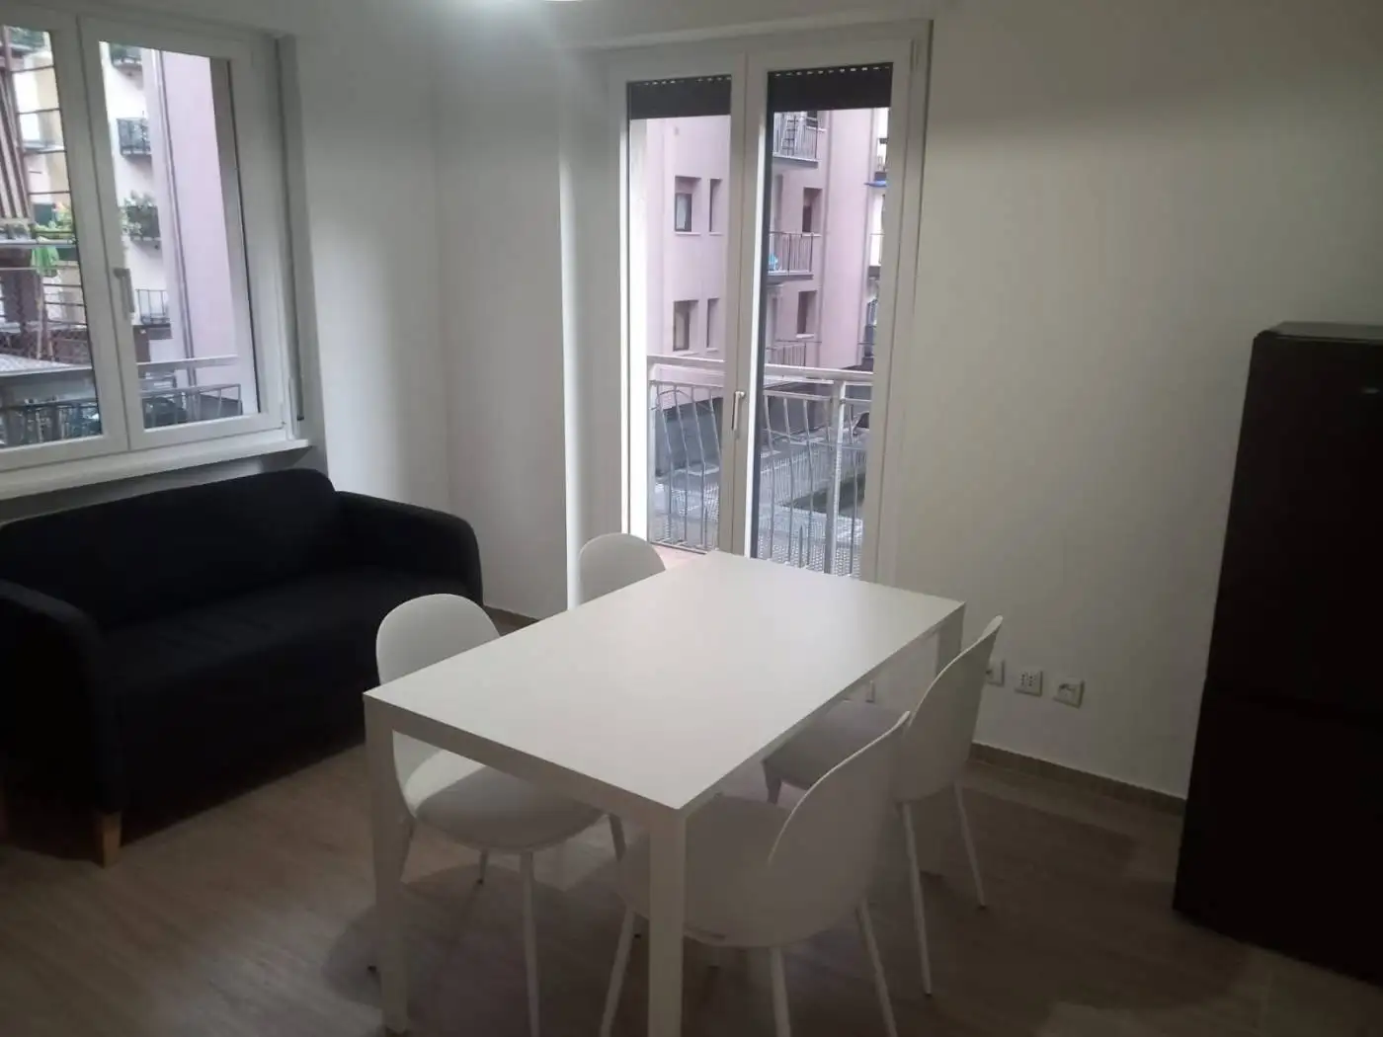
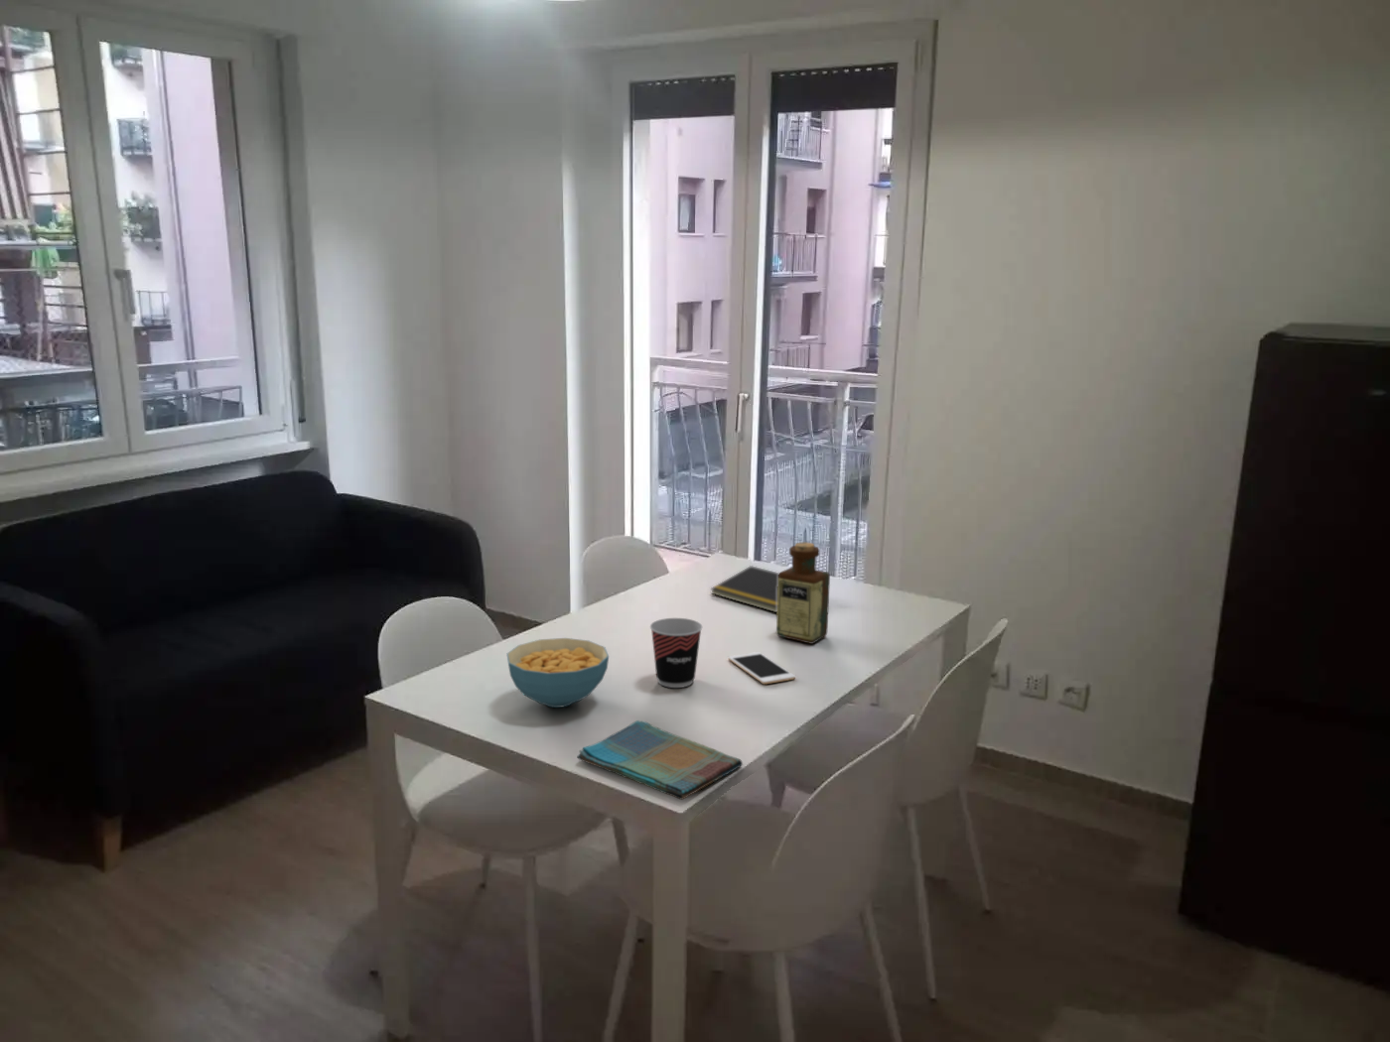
+ cup [649,617,703,688]
+ dish towel [576,719,743,801]
+ notepad [709,565,779,613]
+ cell phone [728,651,797,685]
+ bottle [775,541,831,645]
+ cereal bowl [506,637,610,708]
